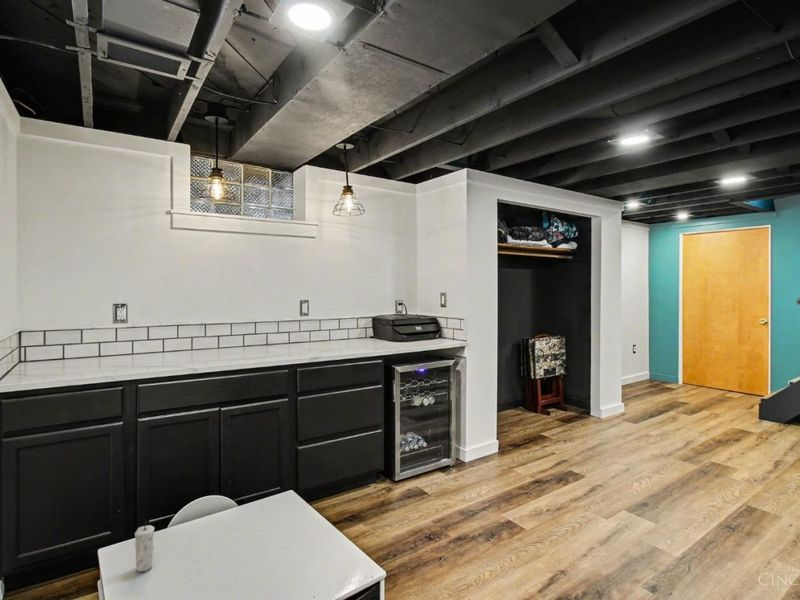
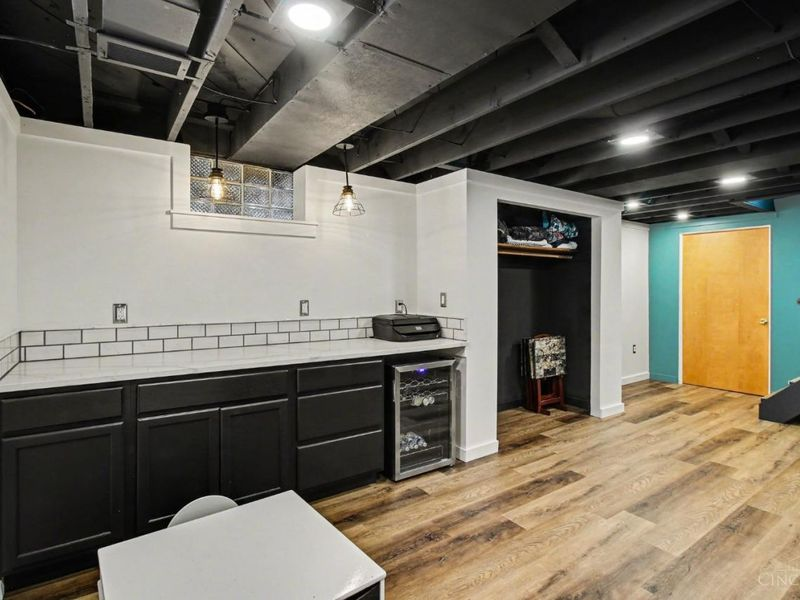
- candle [134,519,155,573]
